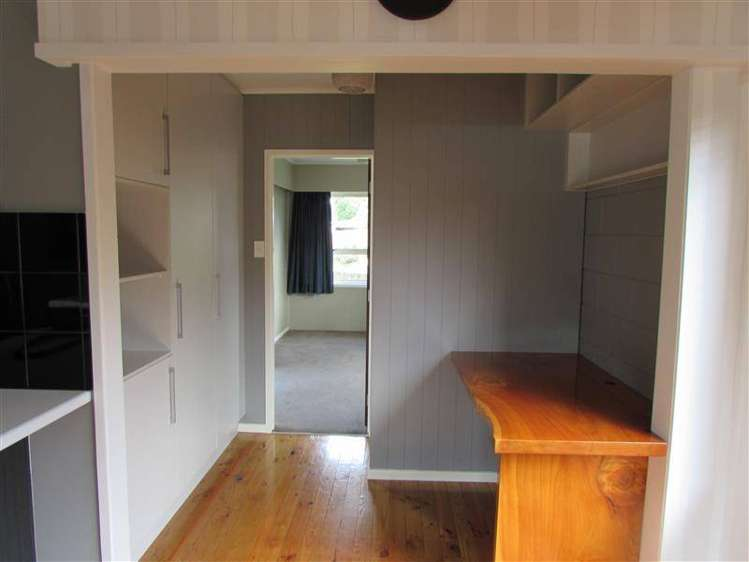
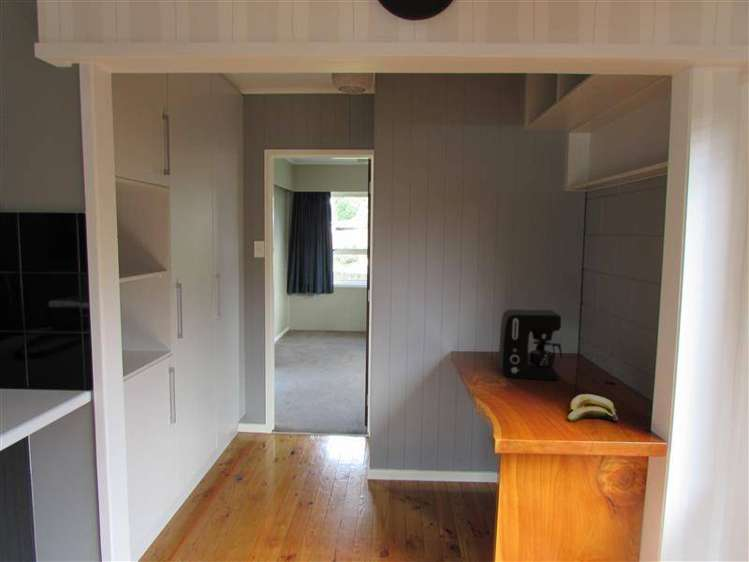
+ coffee maker [498,308,563,381]
+ banana [566,393,619,423]
